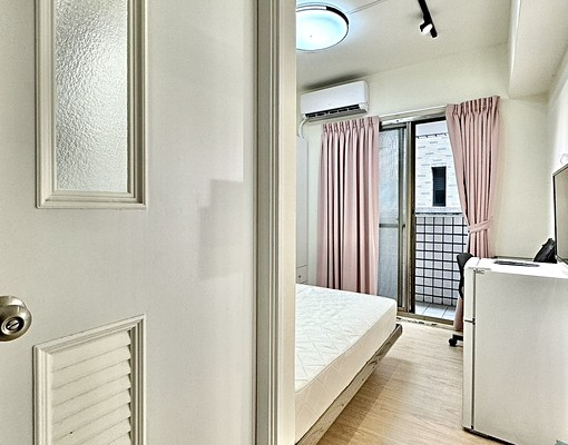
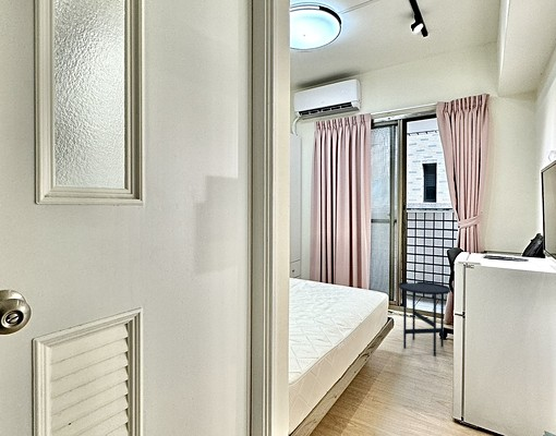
+ side table [398,280,451,358]
